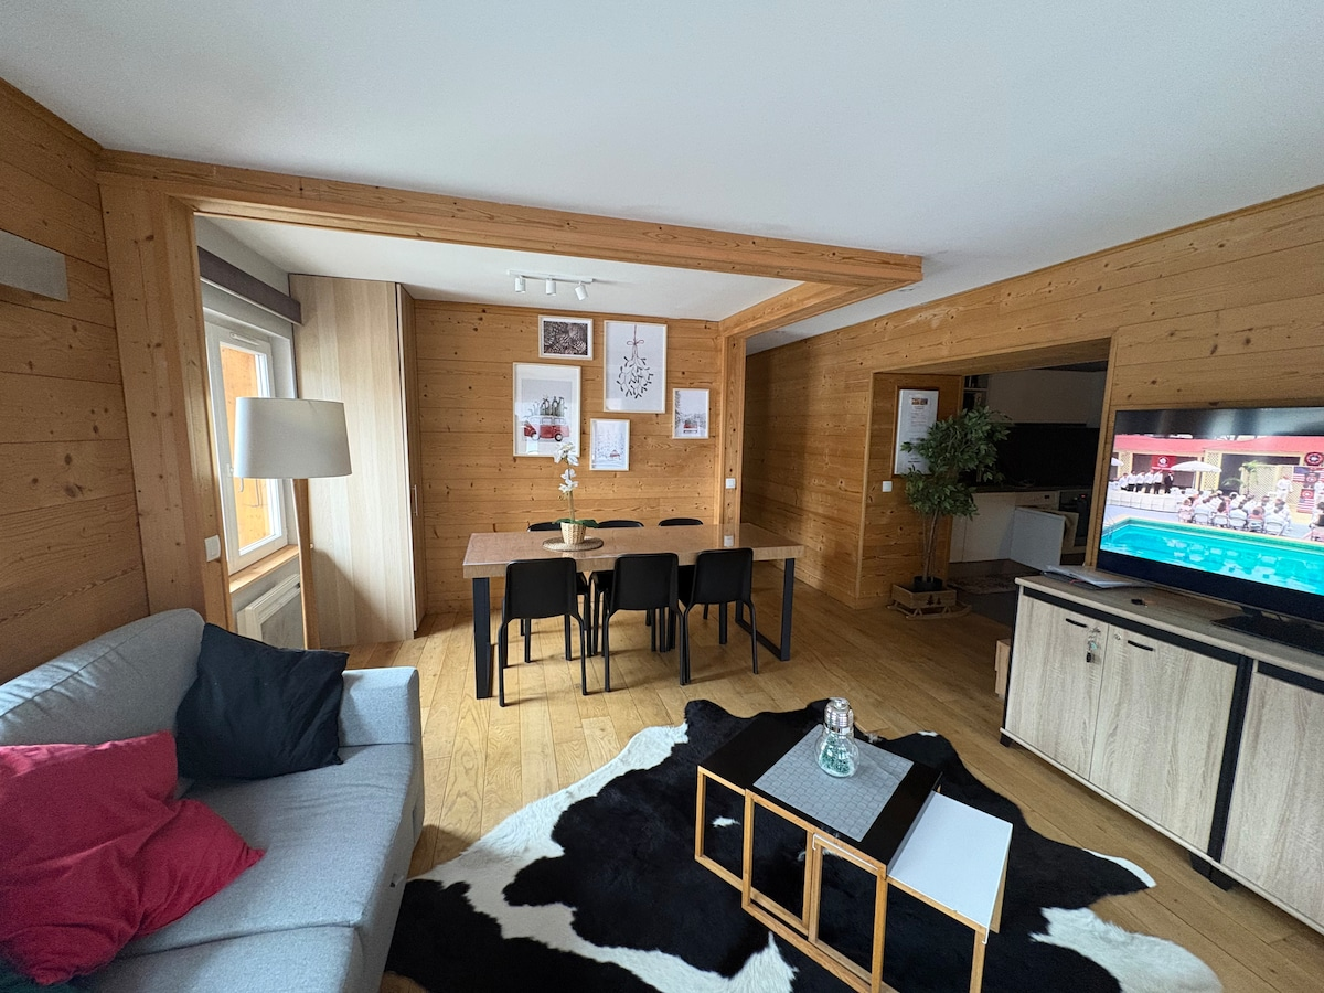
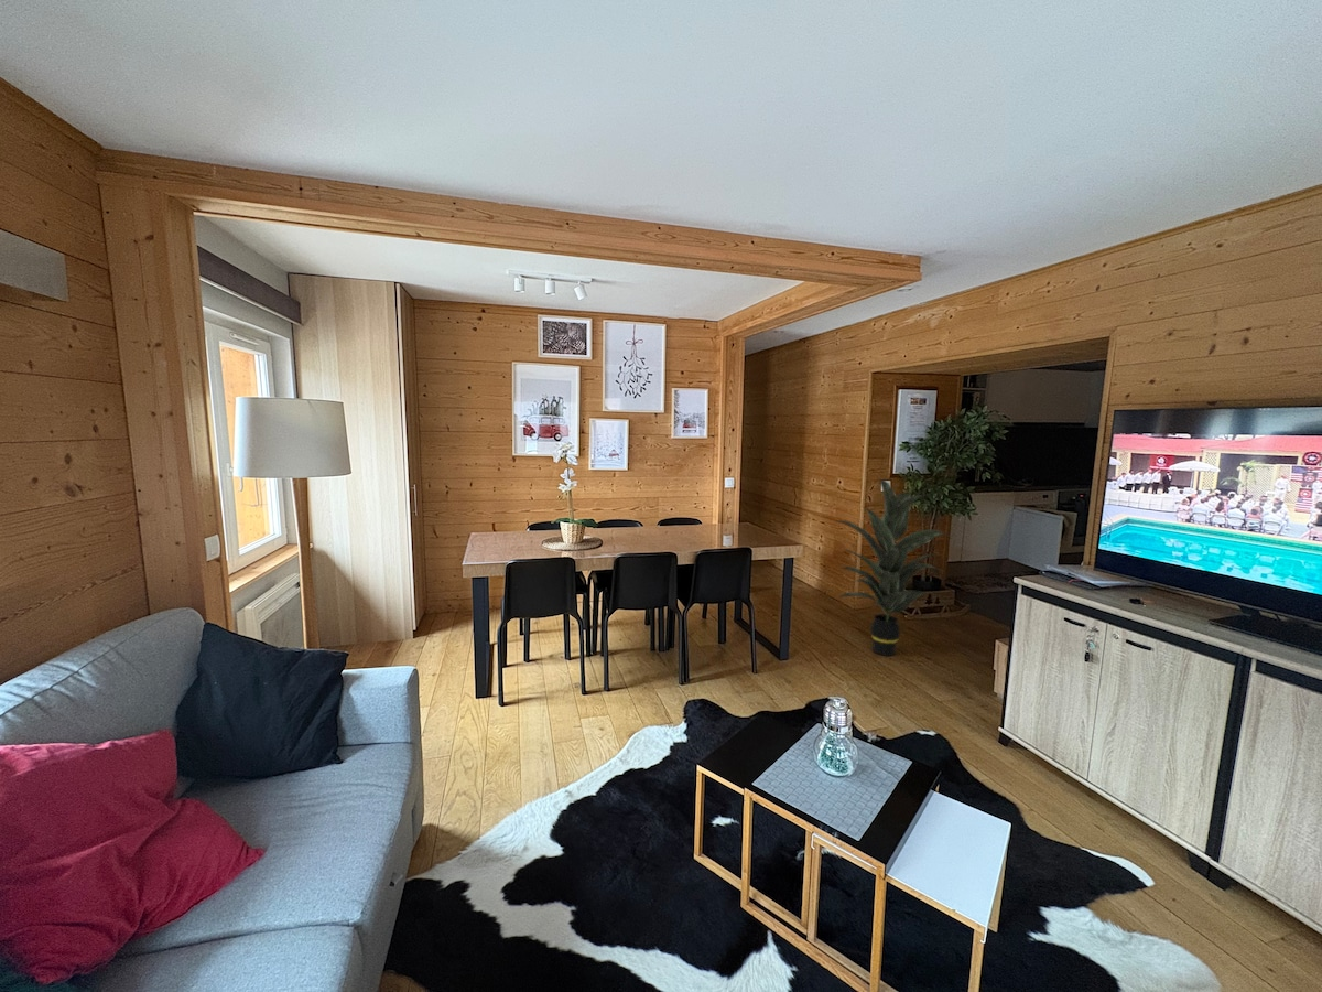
+ indoor plant [836,478,956,657]
